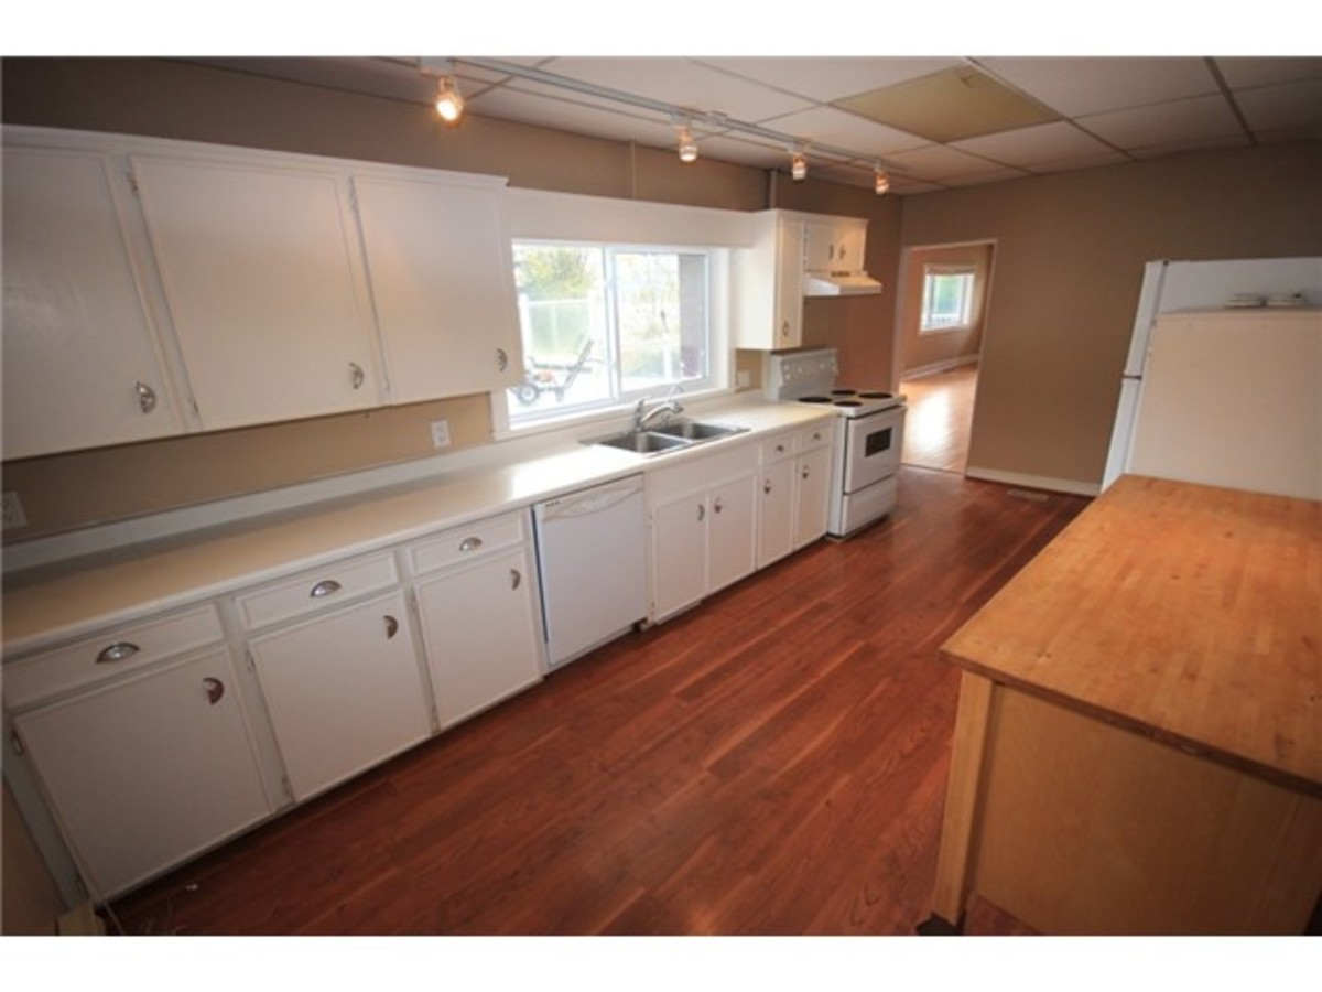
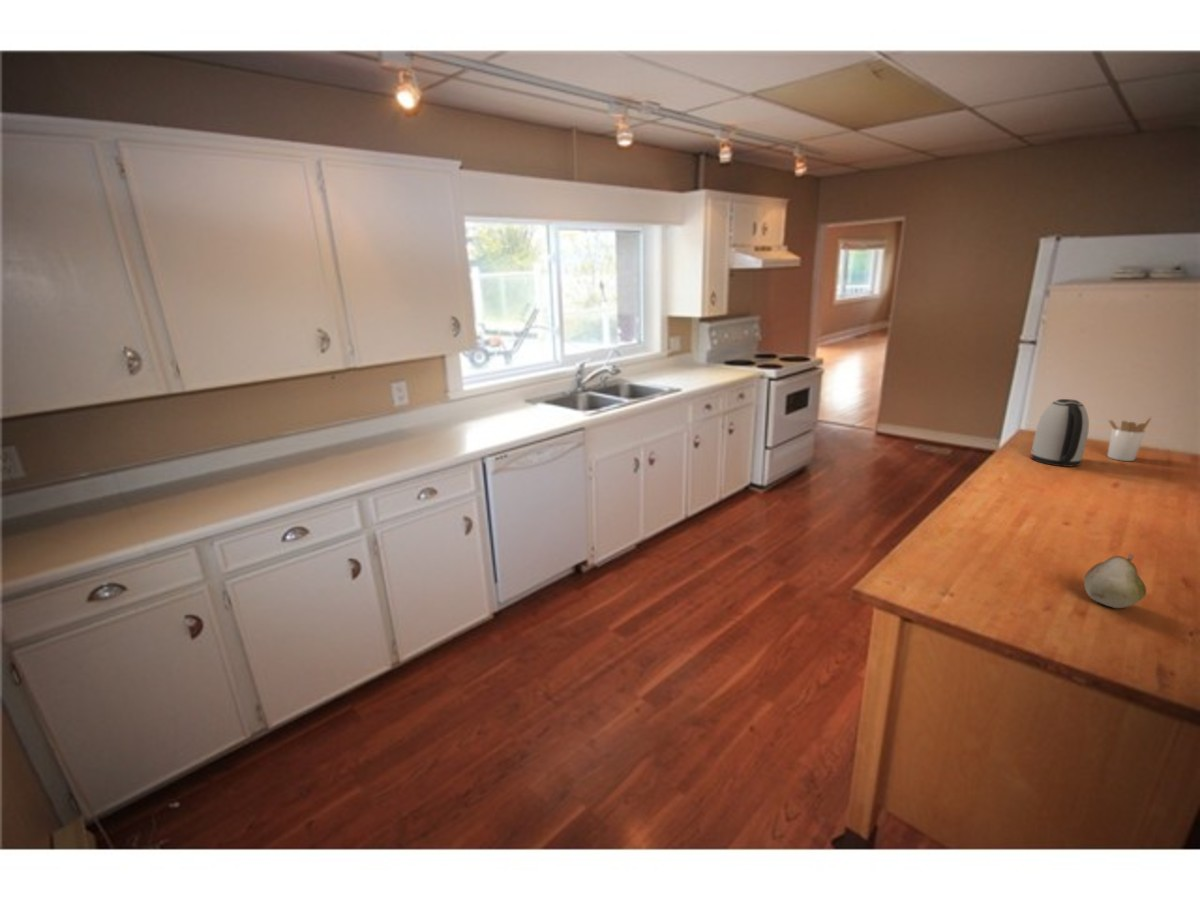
+ fruit [1083,553,1147,609]
+ utensil holder [1106,416,1153,462]
+ kettle [1029,398,1090,468]
